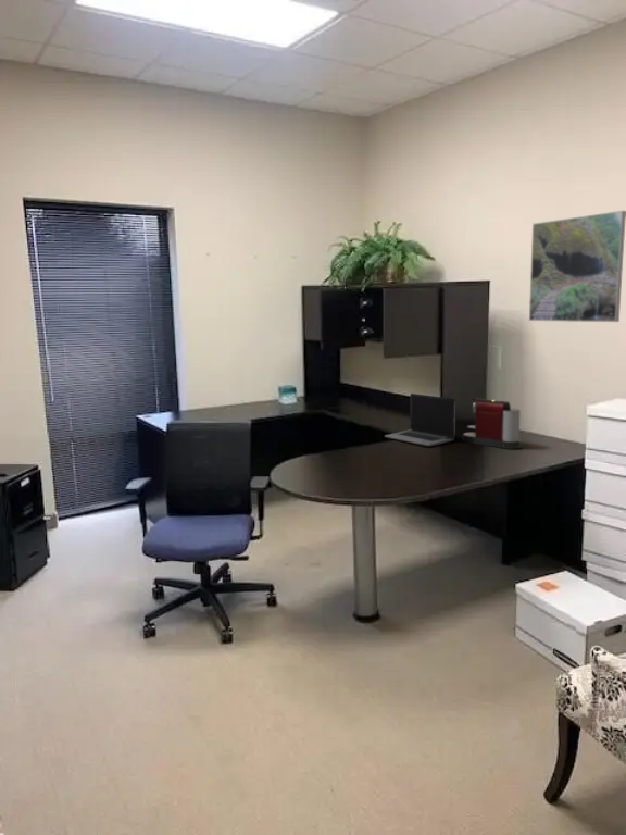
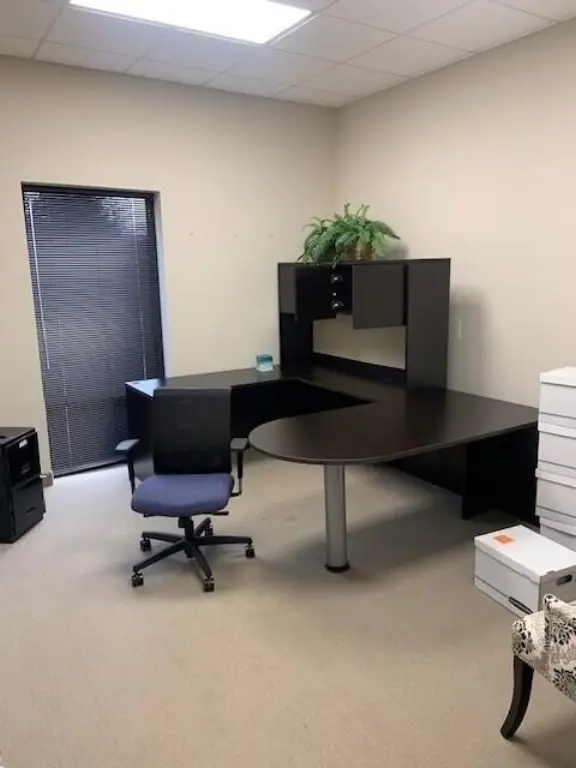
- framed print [528,210,626,323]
- laptop computer [384,392,456,448]
- coffee maker [461,397,523,450]
